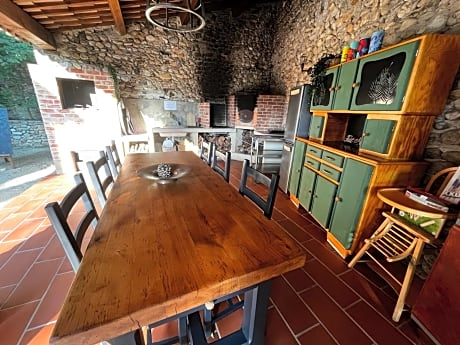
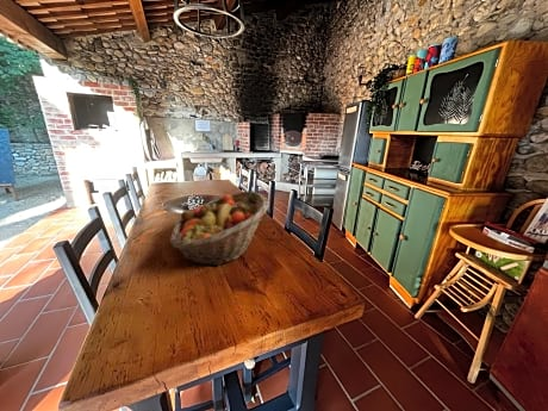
+ fruit basket [169,189,270,267]
